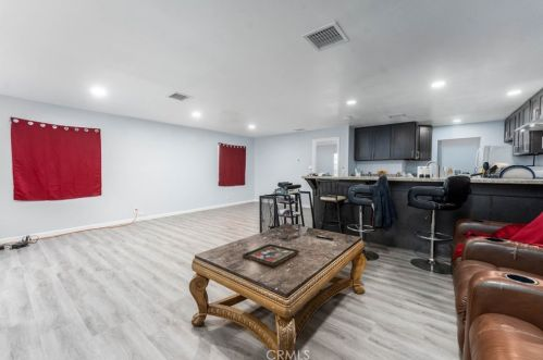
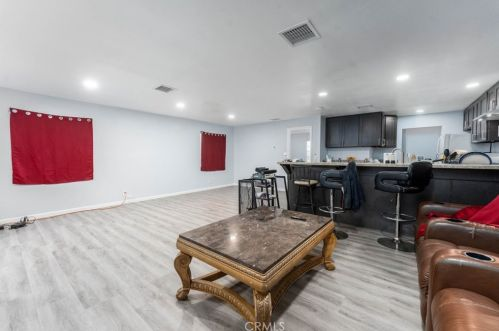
- decorative tray [242,243,300,268]
